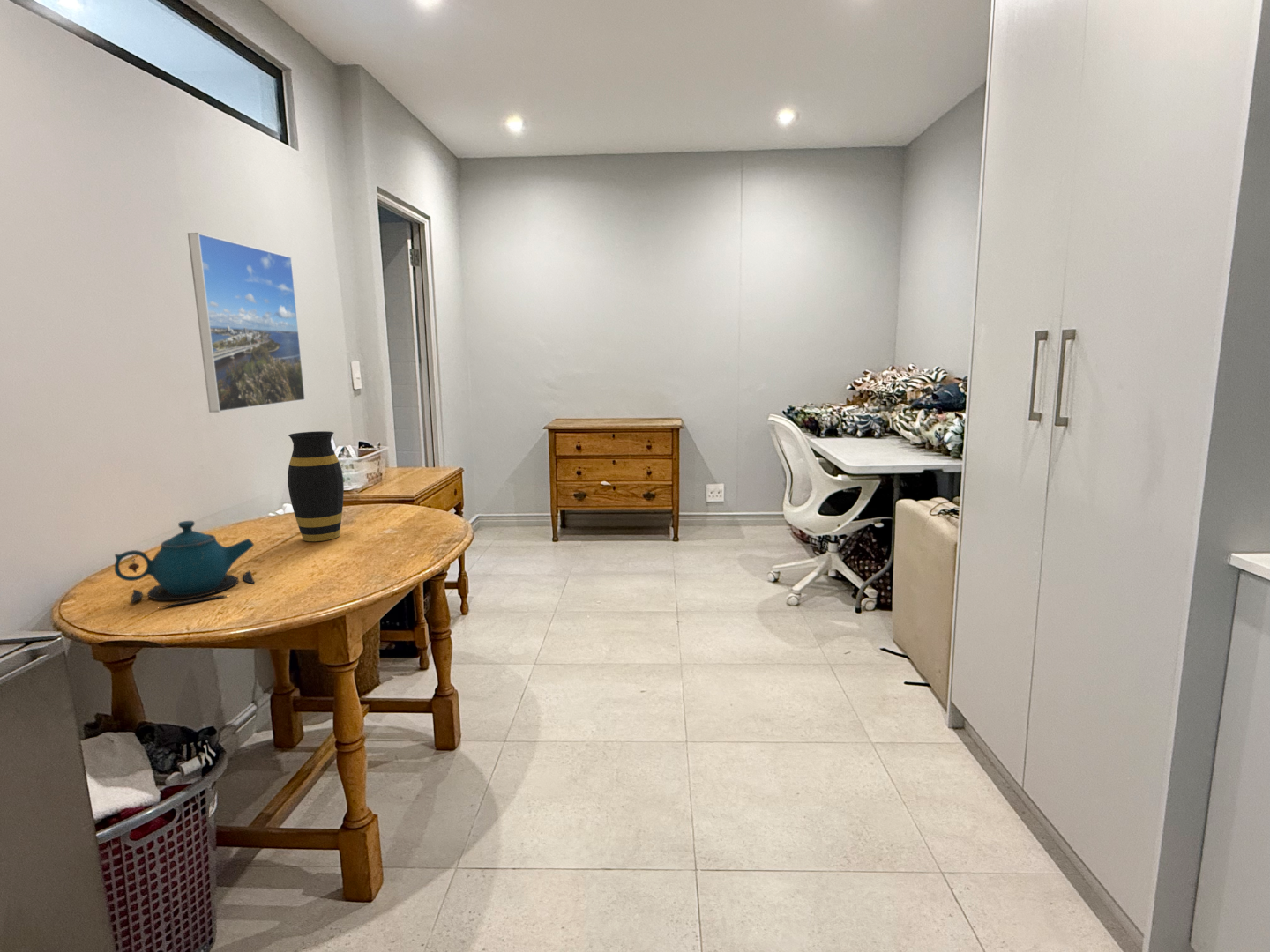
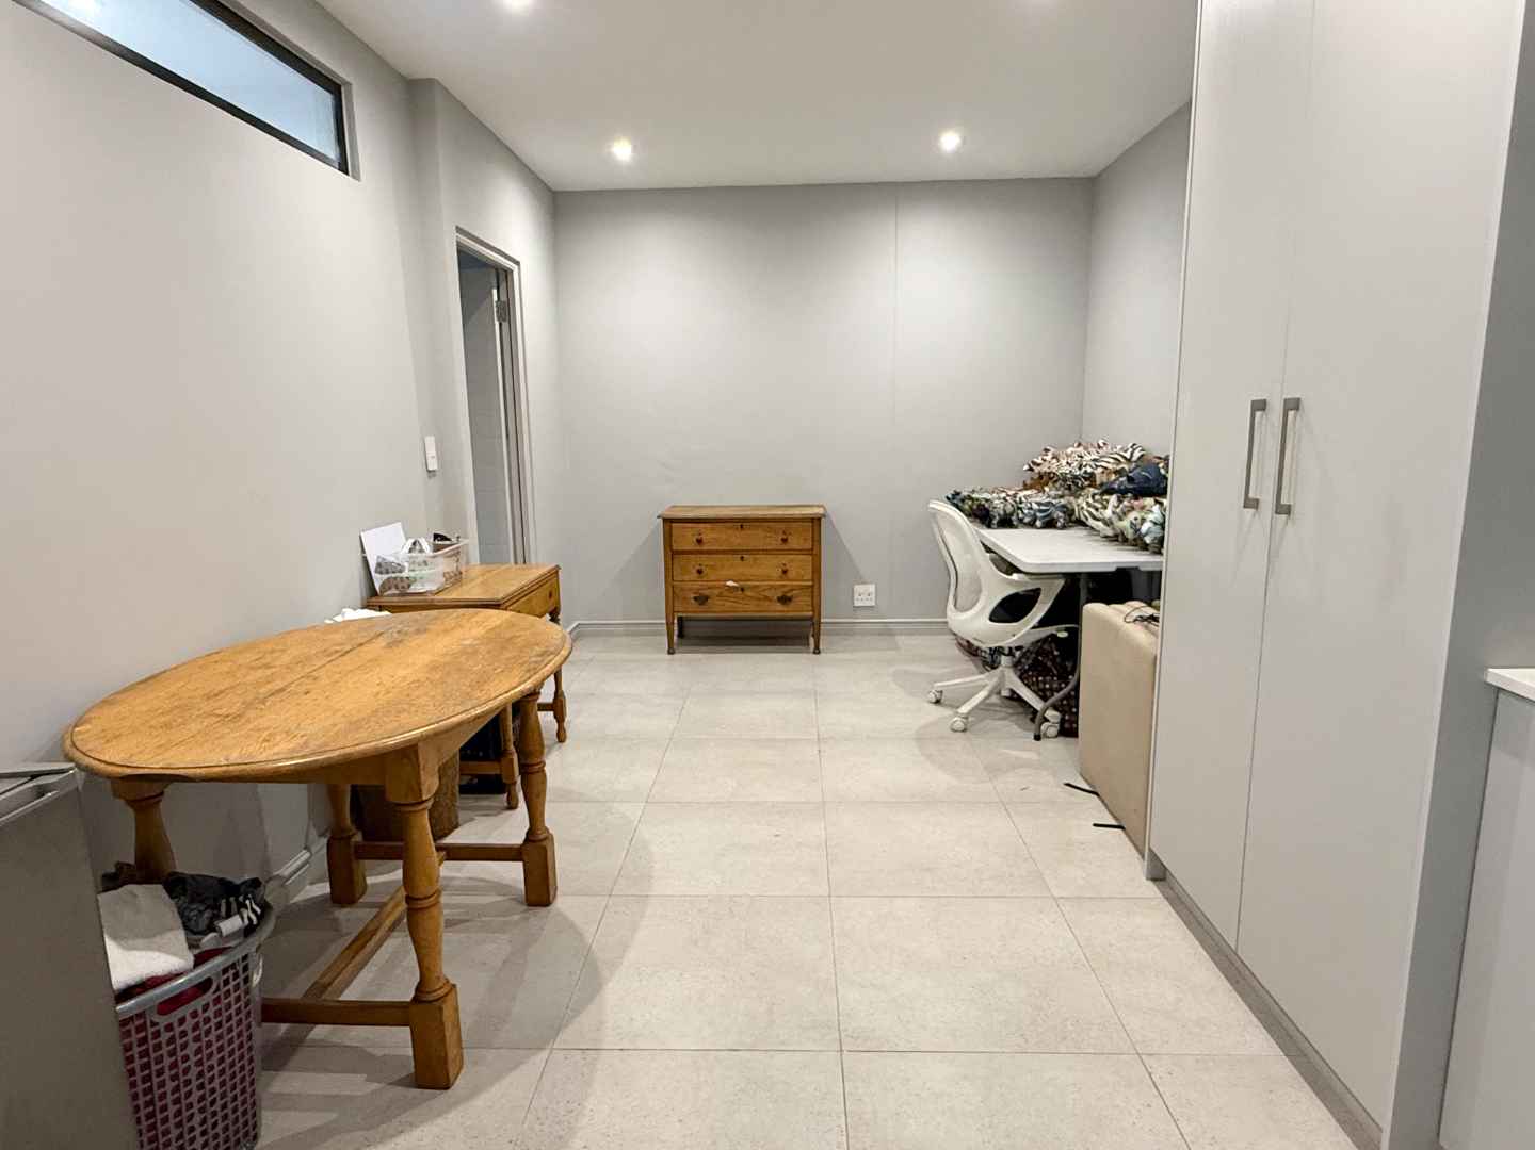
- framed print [187,232,306,413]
- teapot [114,520,256,608]
- vase [287,430,345,542]
